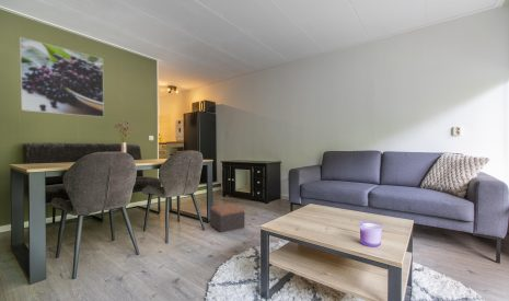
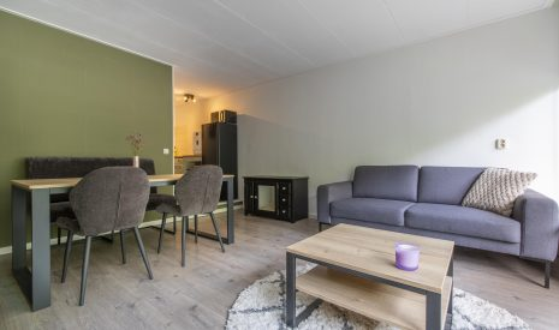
- footstool [209,202,245,233]
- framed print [19,36,105,118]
